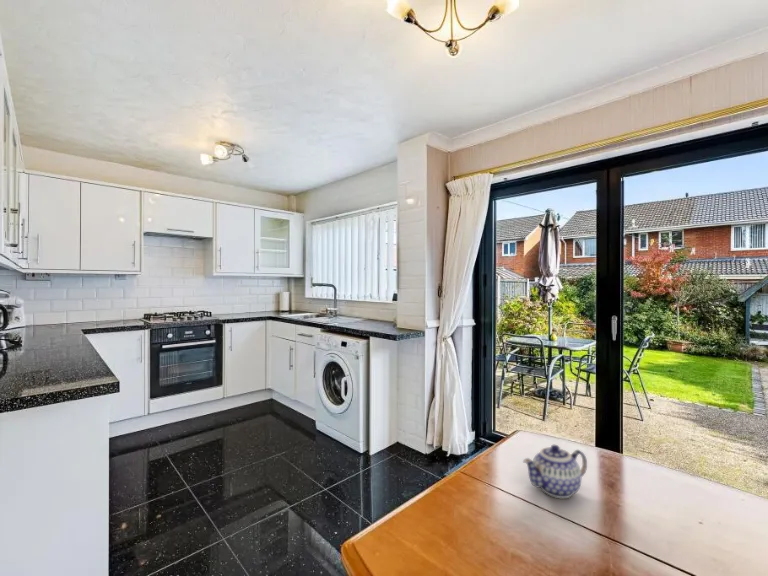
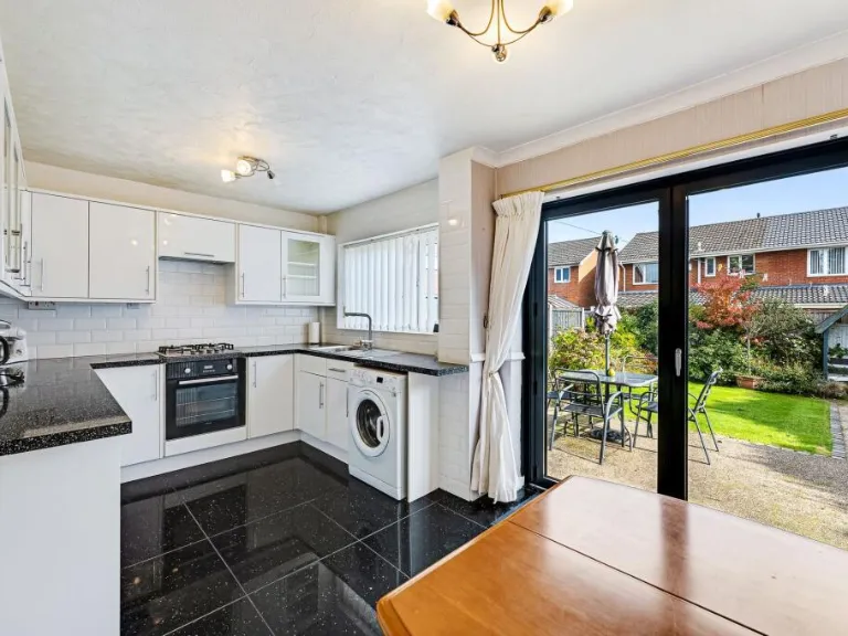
- teapot [522,444,588,499]
